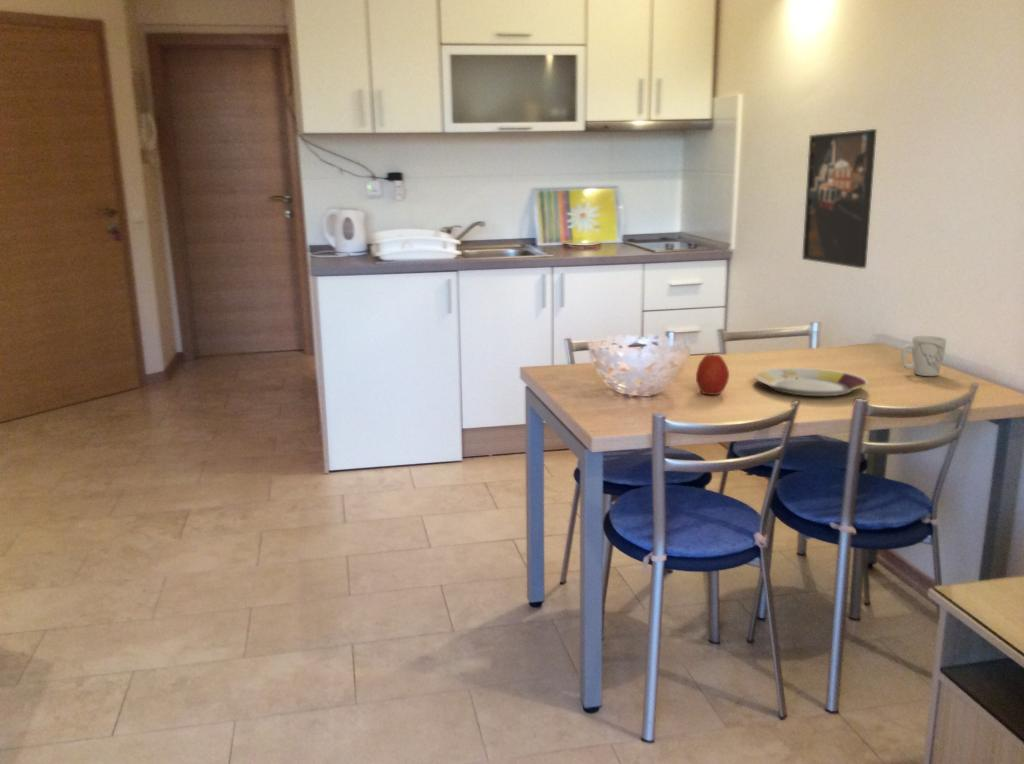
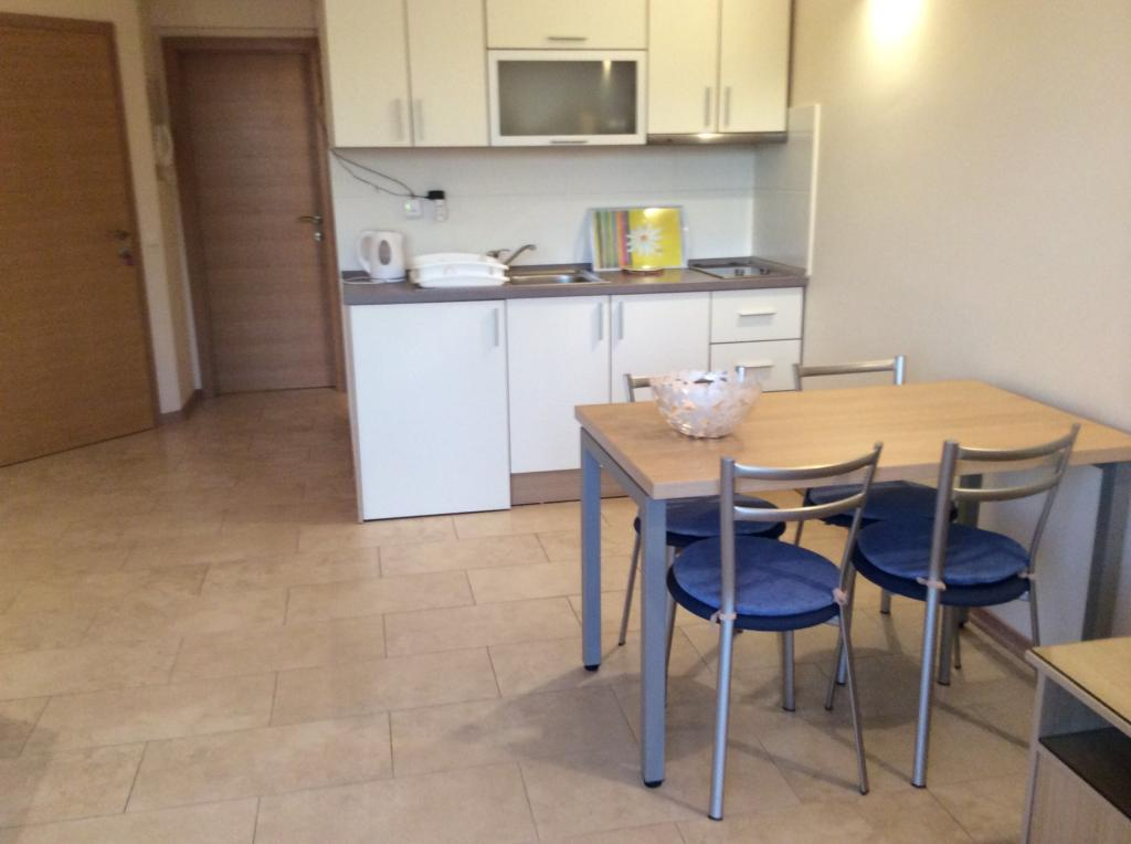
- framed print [801,128,878,269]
- apple [695,351,730,396]
- mug [900,335,947,377]
- plate [754,367,868,397]
